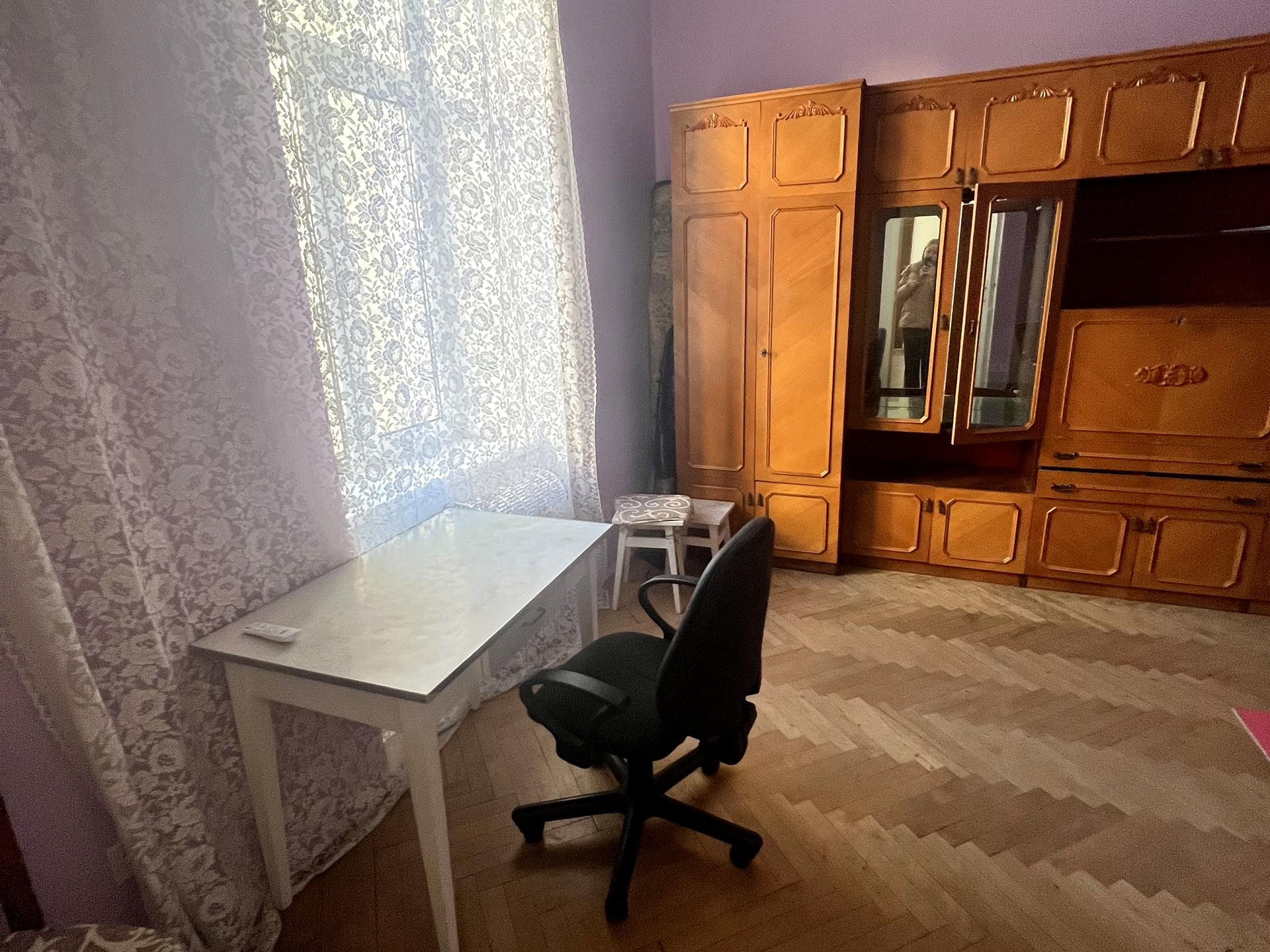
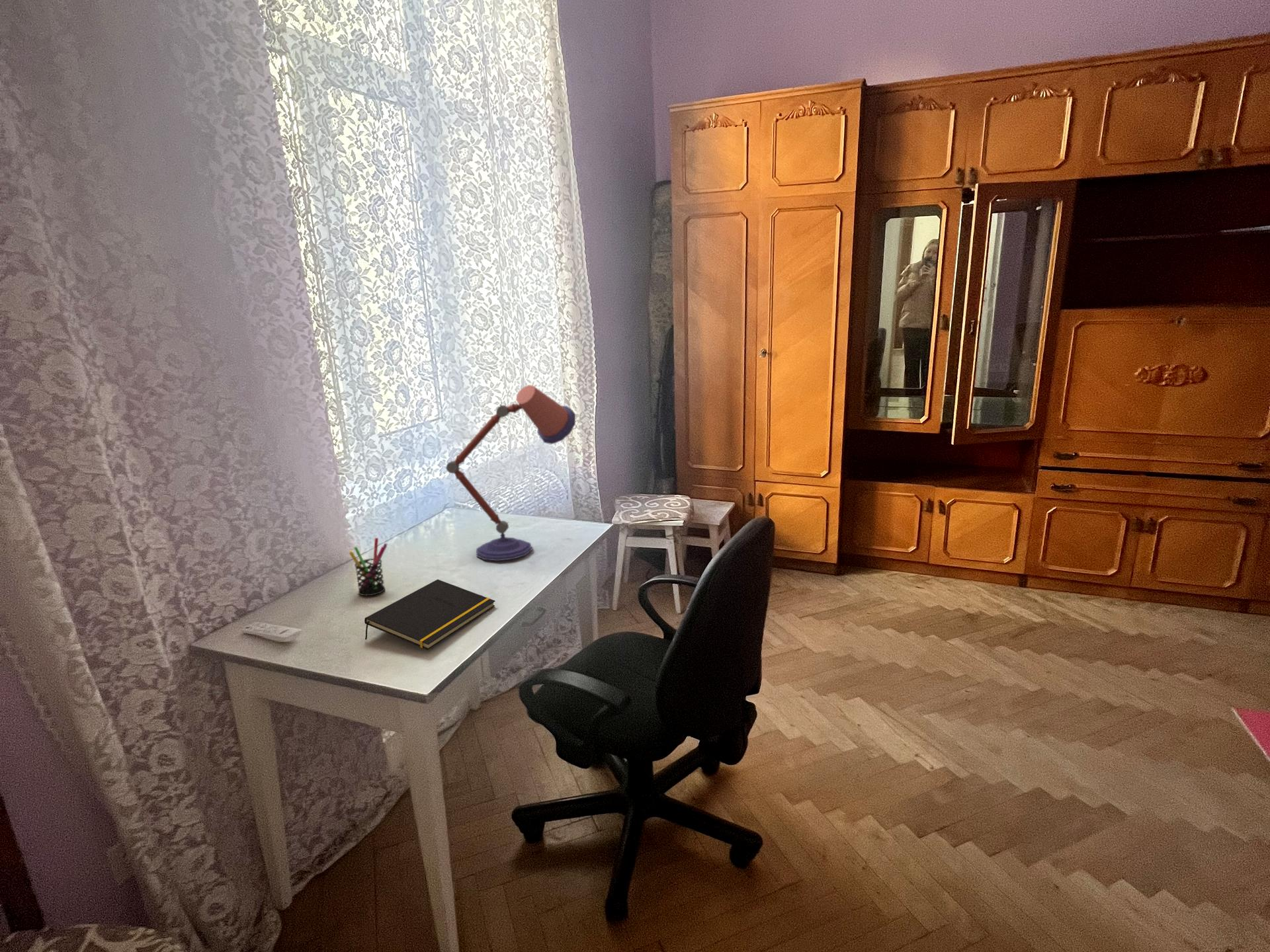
+ desk lamp [445,384,576,561]
+ notepad [364,579,496,651]
+ pen holder [348,537,388,596]
